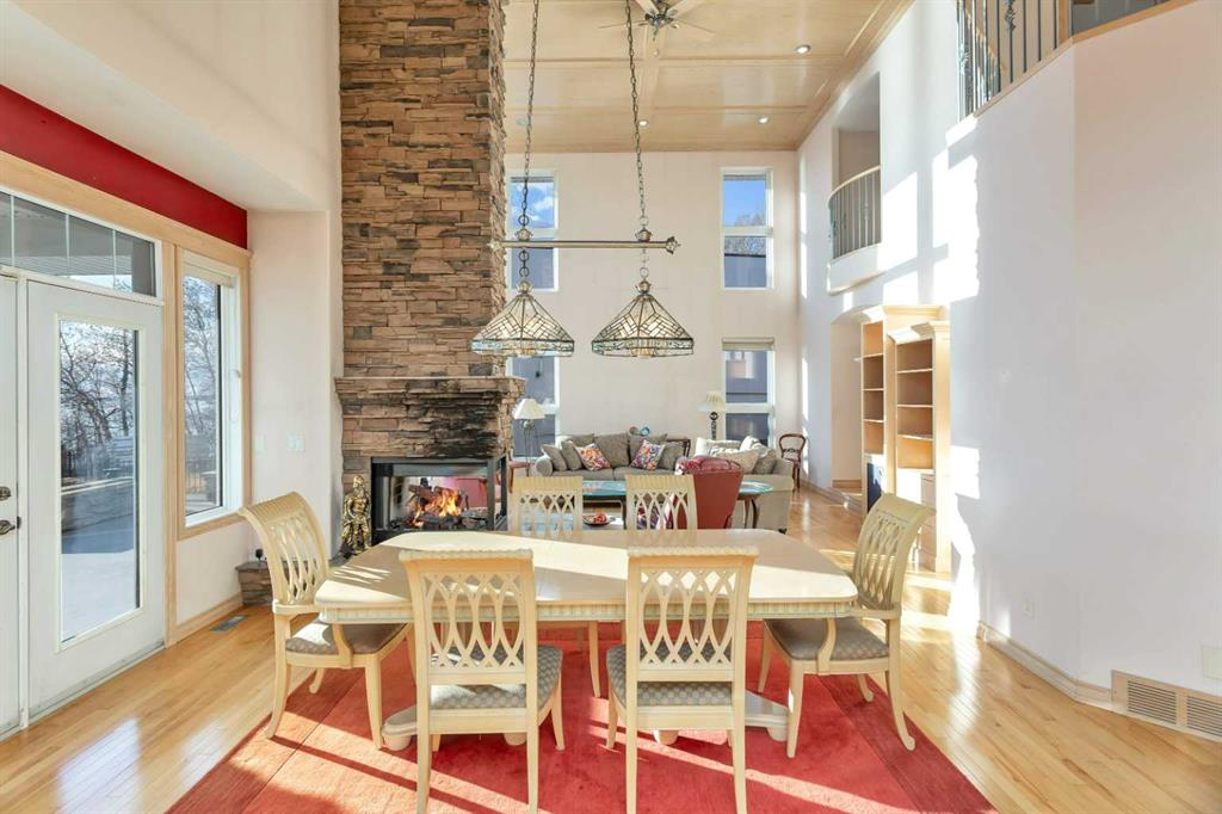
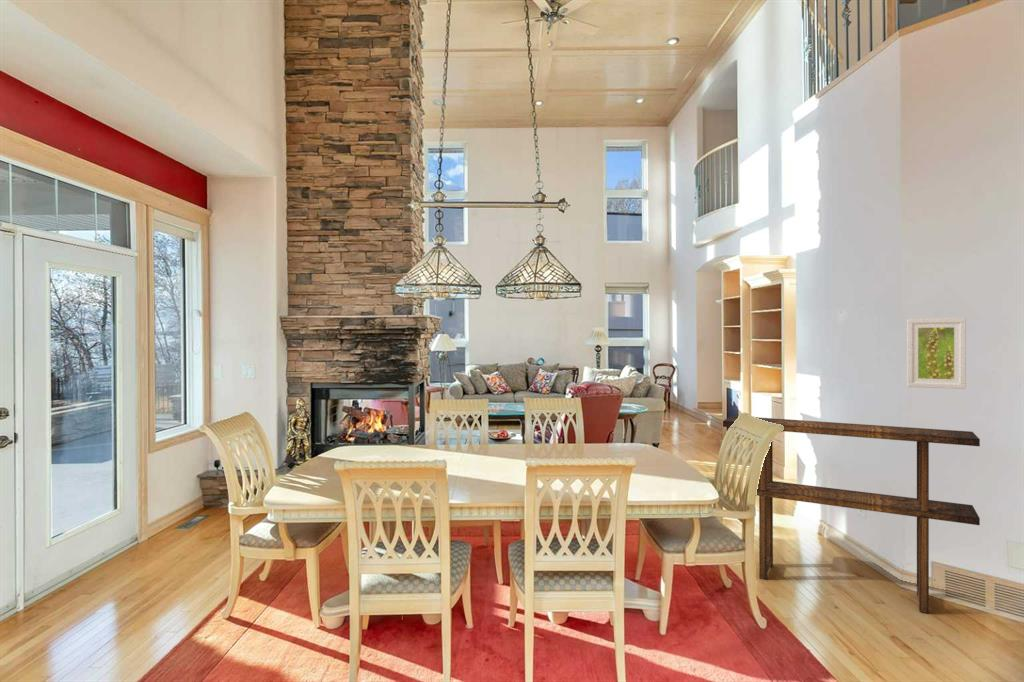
+ console table [722,415,981,614]
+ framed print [906,317,967,390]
